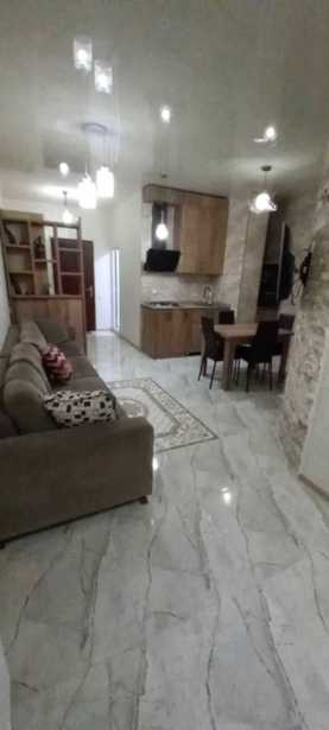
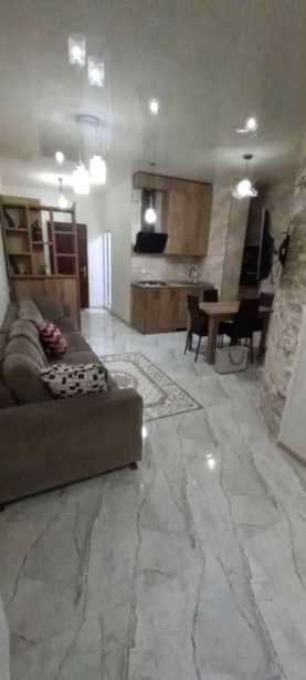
+ storage bin [214,345,250,375]
